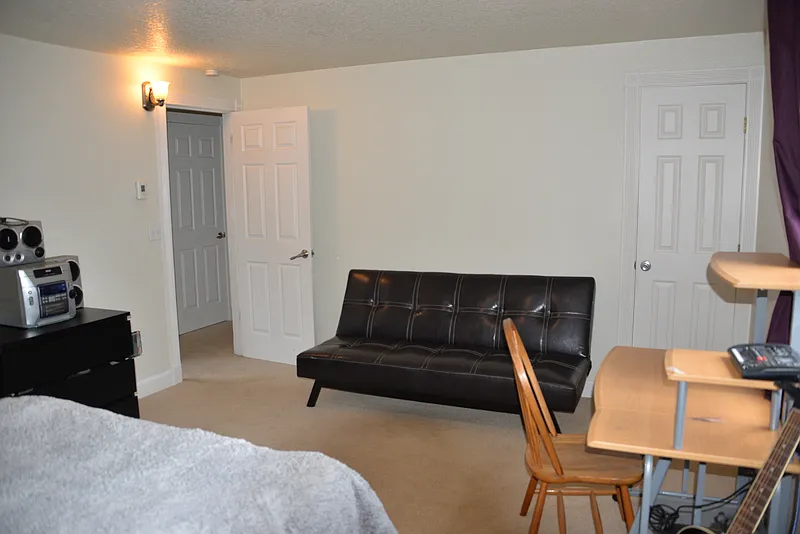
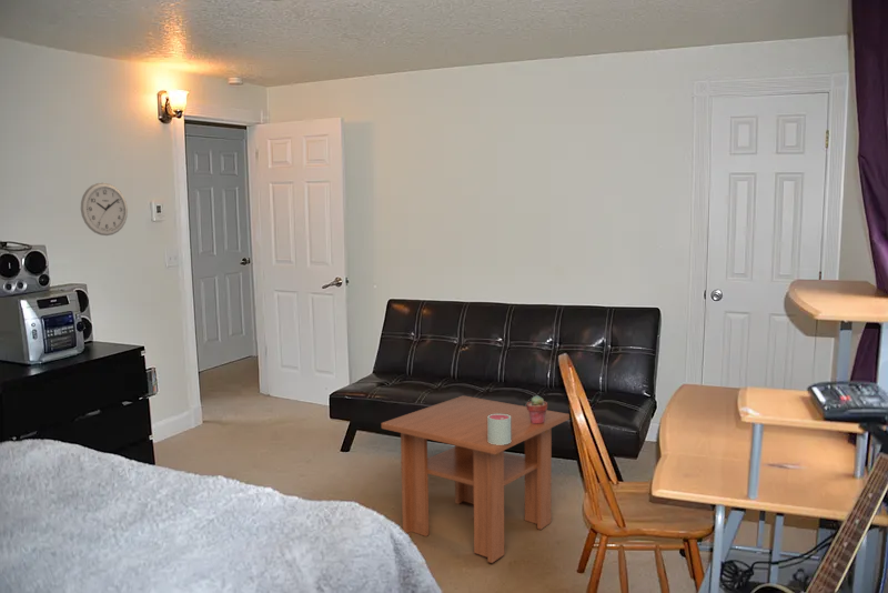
+ wall clock [80,182,129,237]
+ coffee table [381,394,571,564]
+ mug [487,414,512,445]
+ potted succulent [525,394,548,424]
